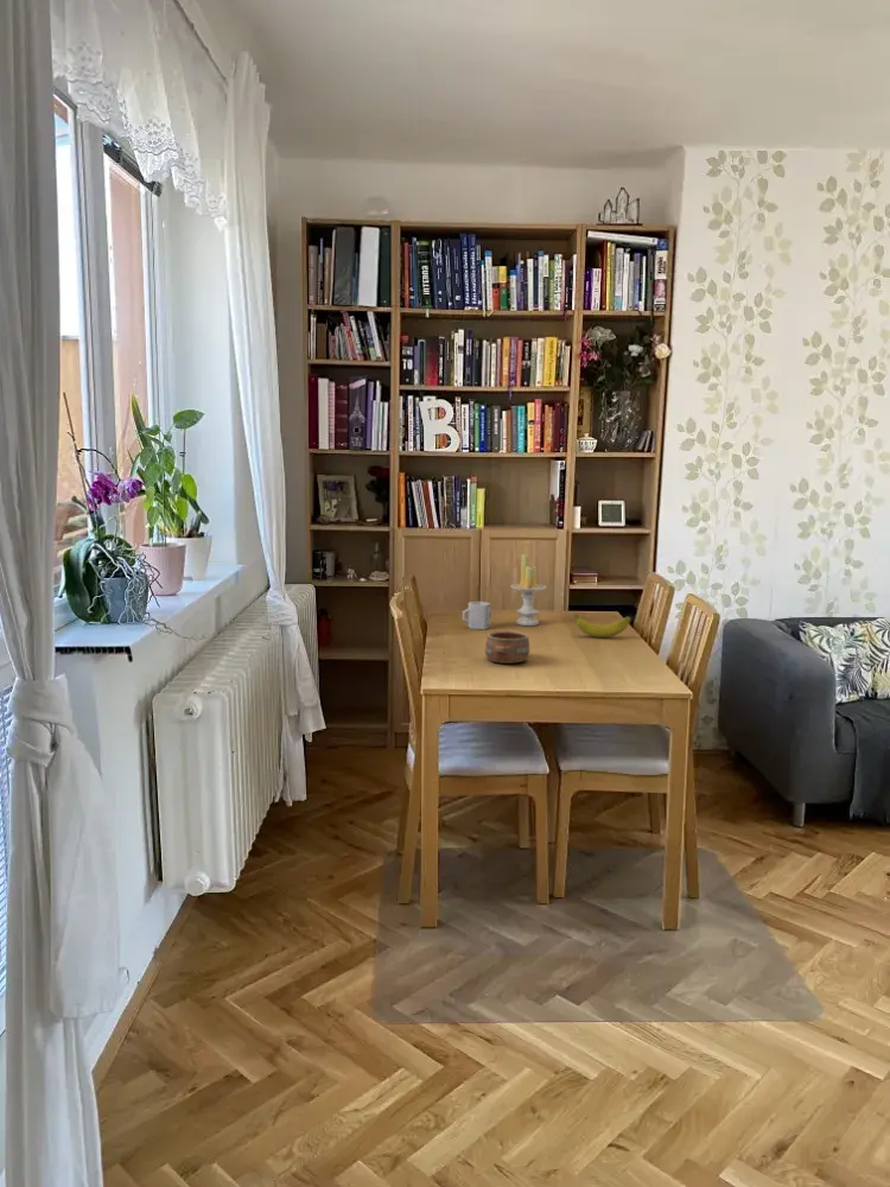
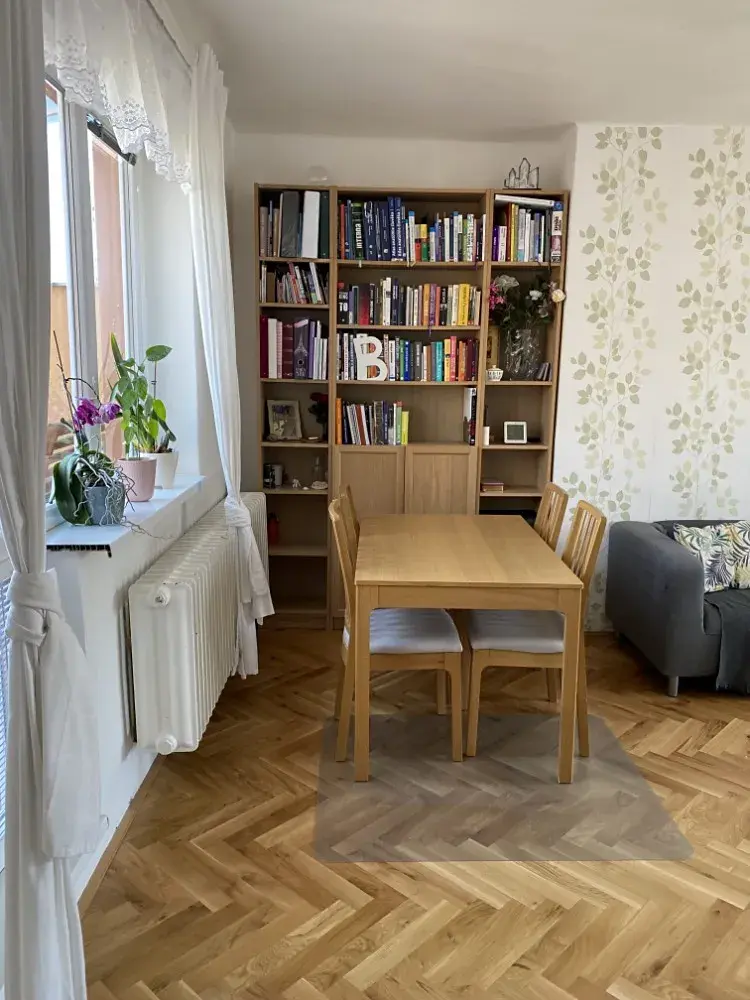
- pottery [484,629,530,665]
- cup [462,601,492,630]
- banana [572,611,631,639]
- candle [509,552,547,627]
